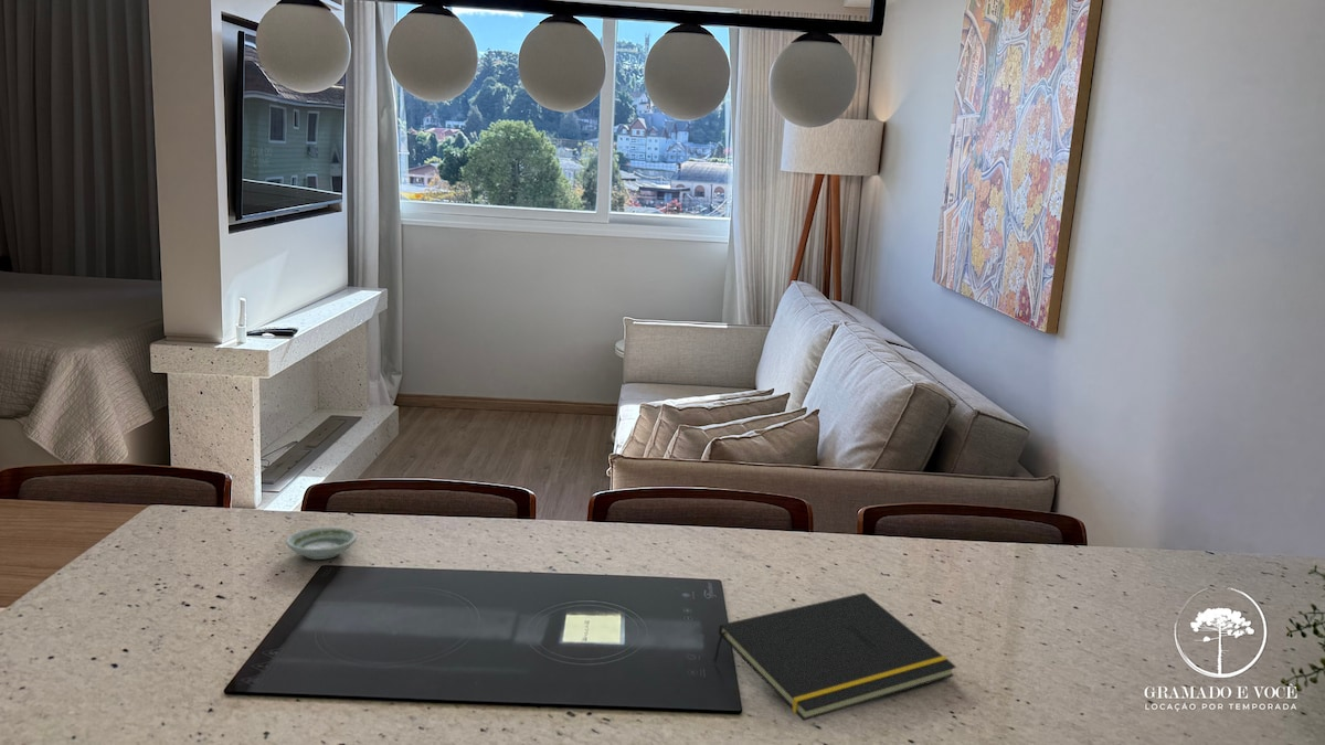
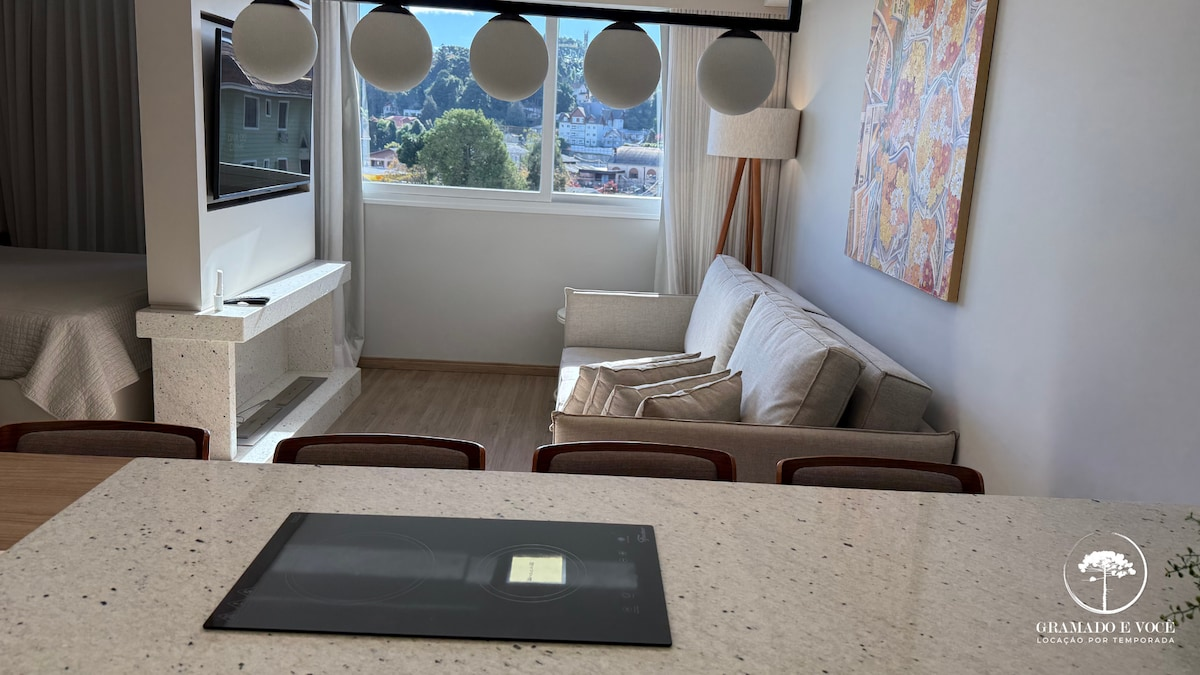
- notepad [712,592,957,722]
- saucer [285,526,358,561]
